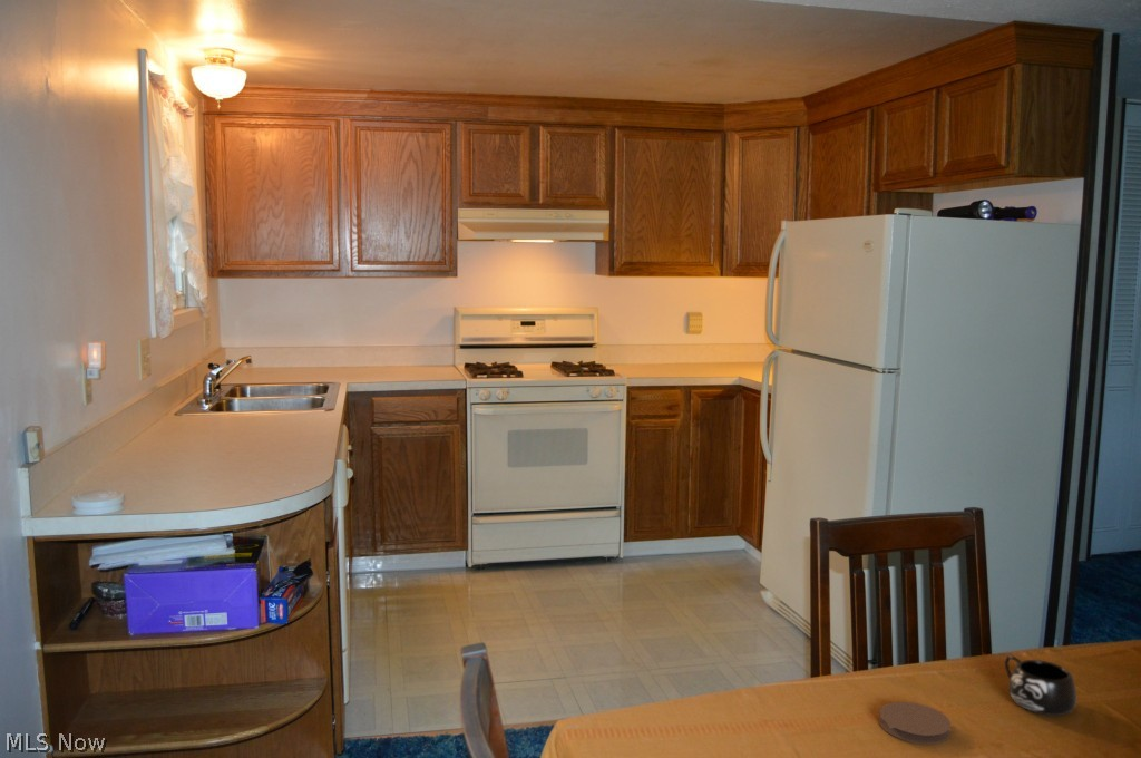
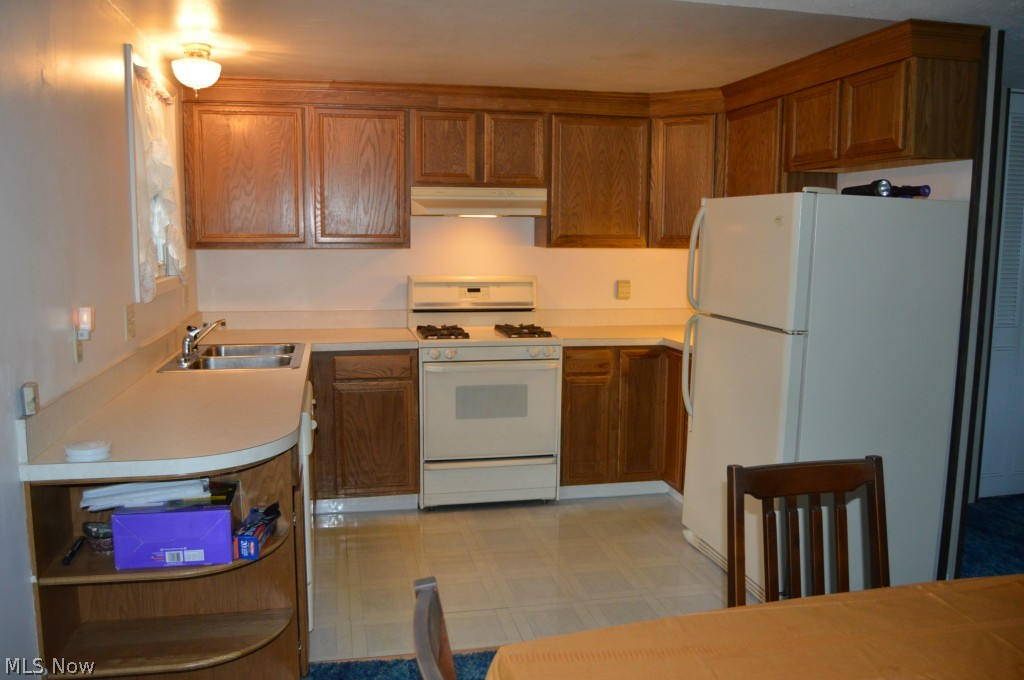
- mug [1004,654,1079,717]
- coaster [878,701,952,745]
